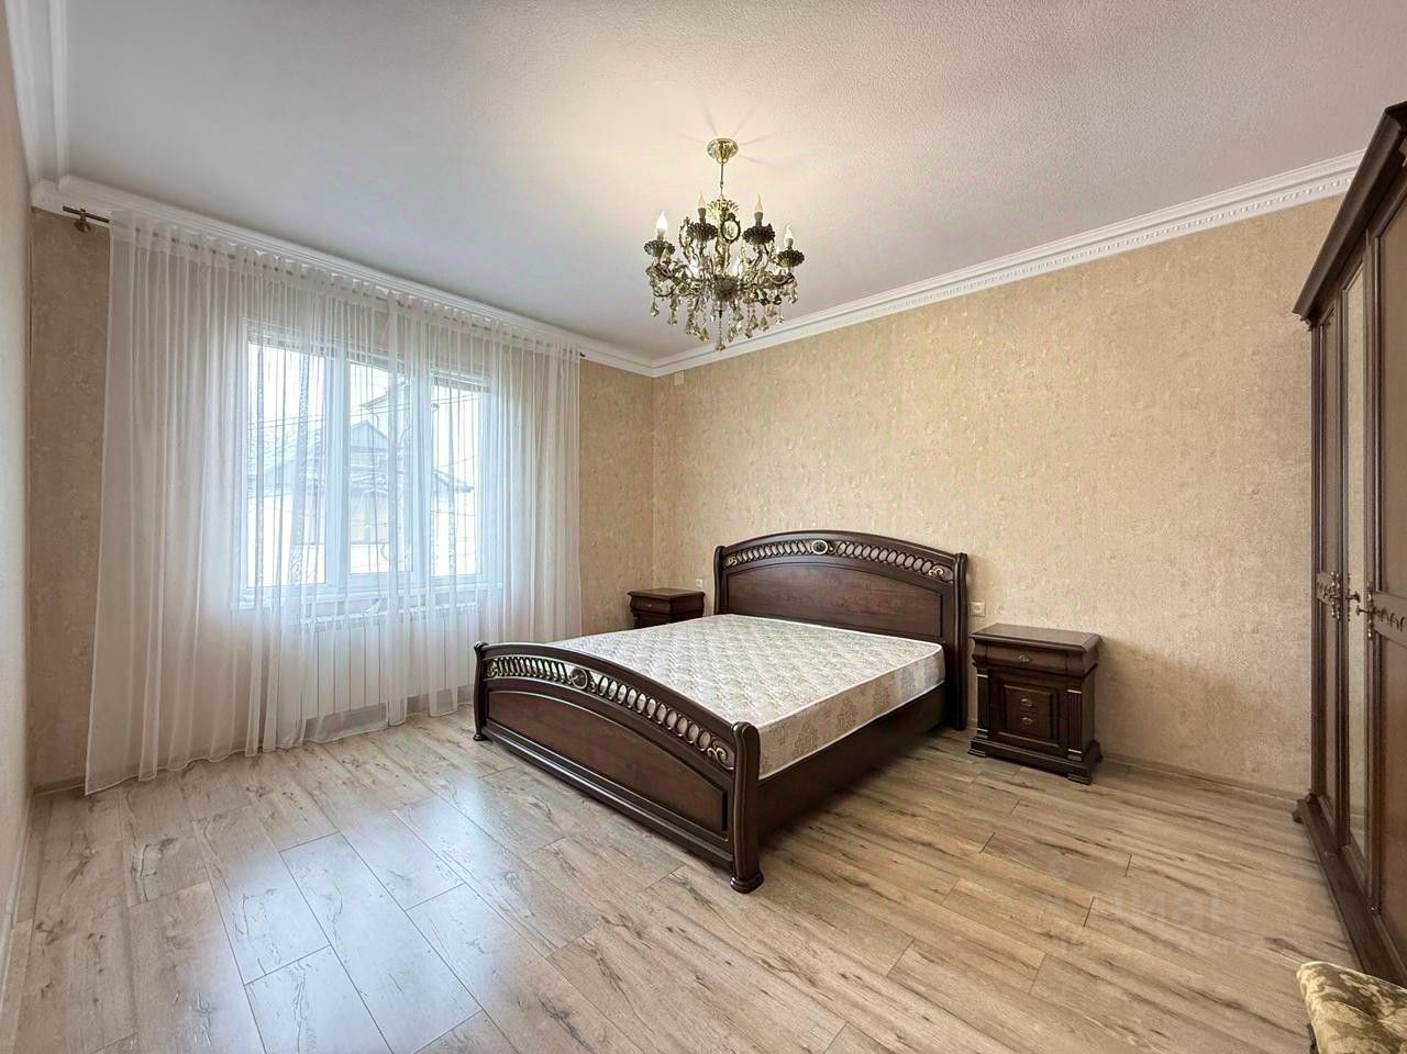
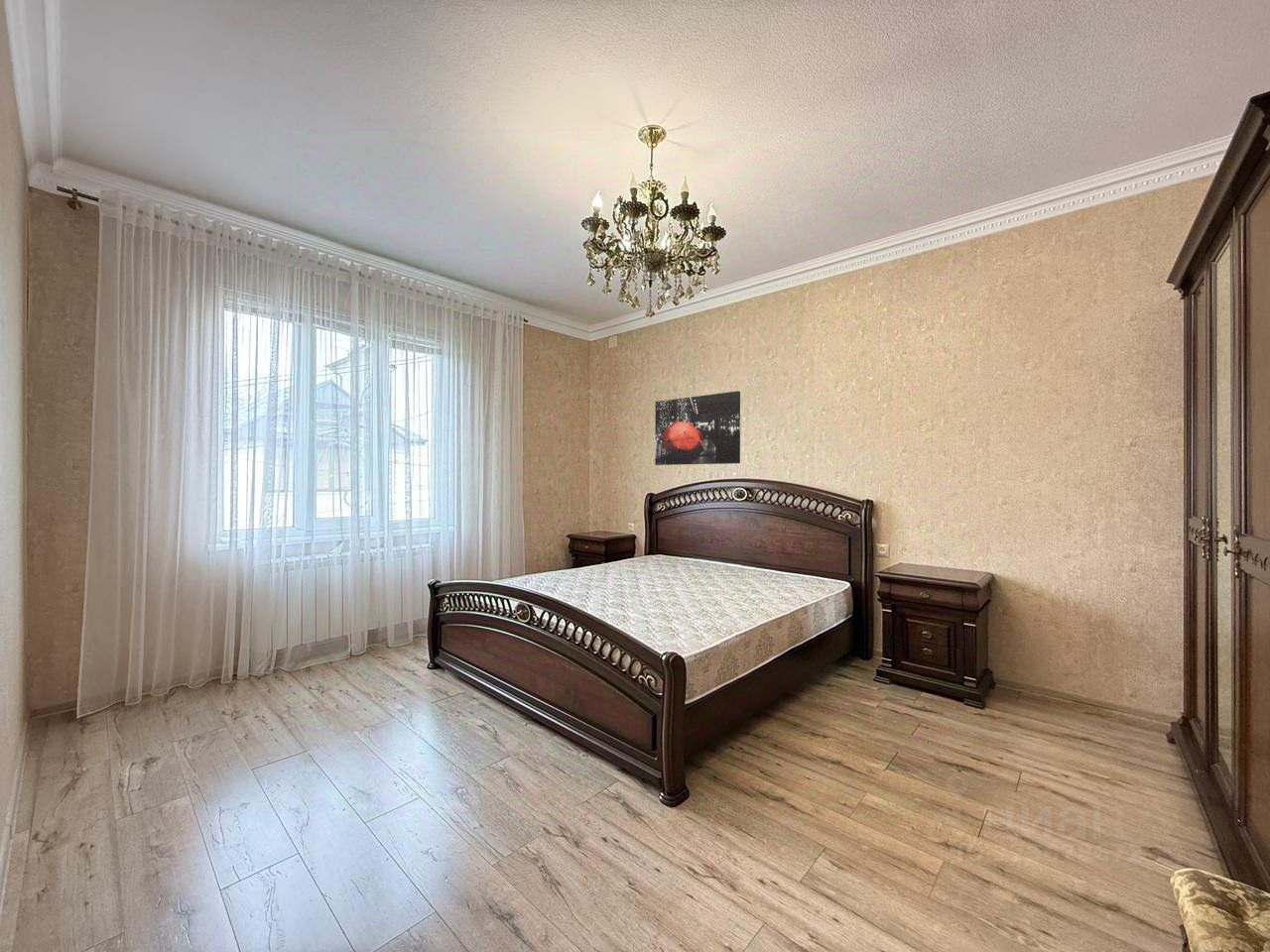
+ wall art [654,390,741,466]
